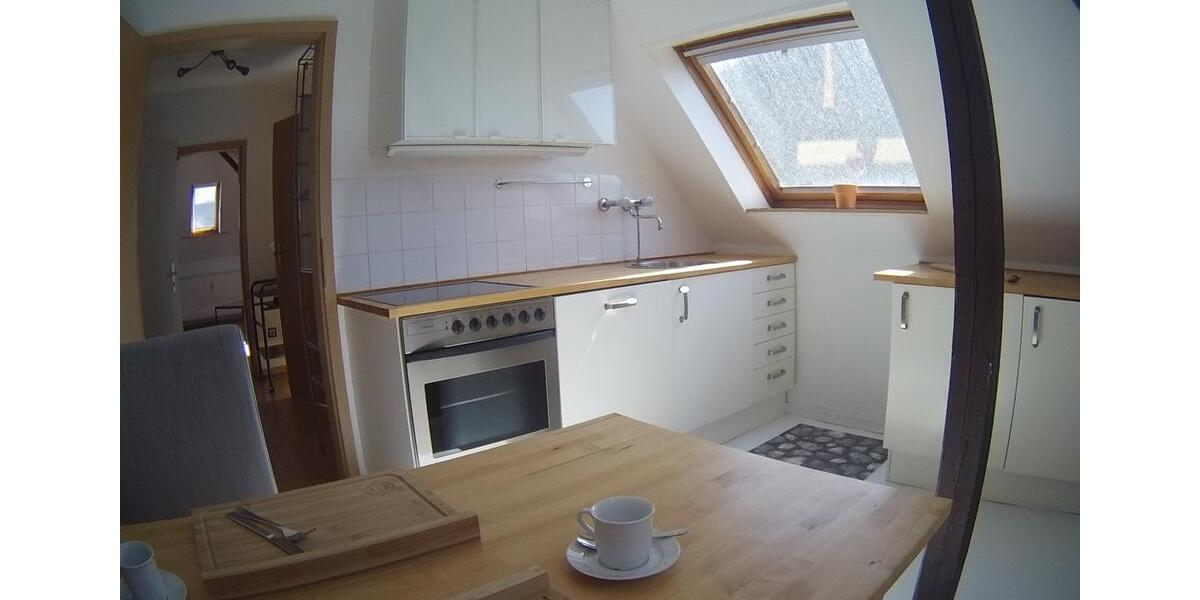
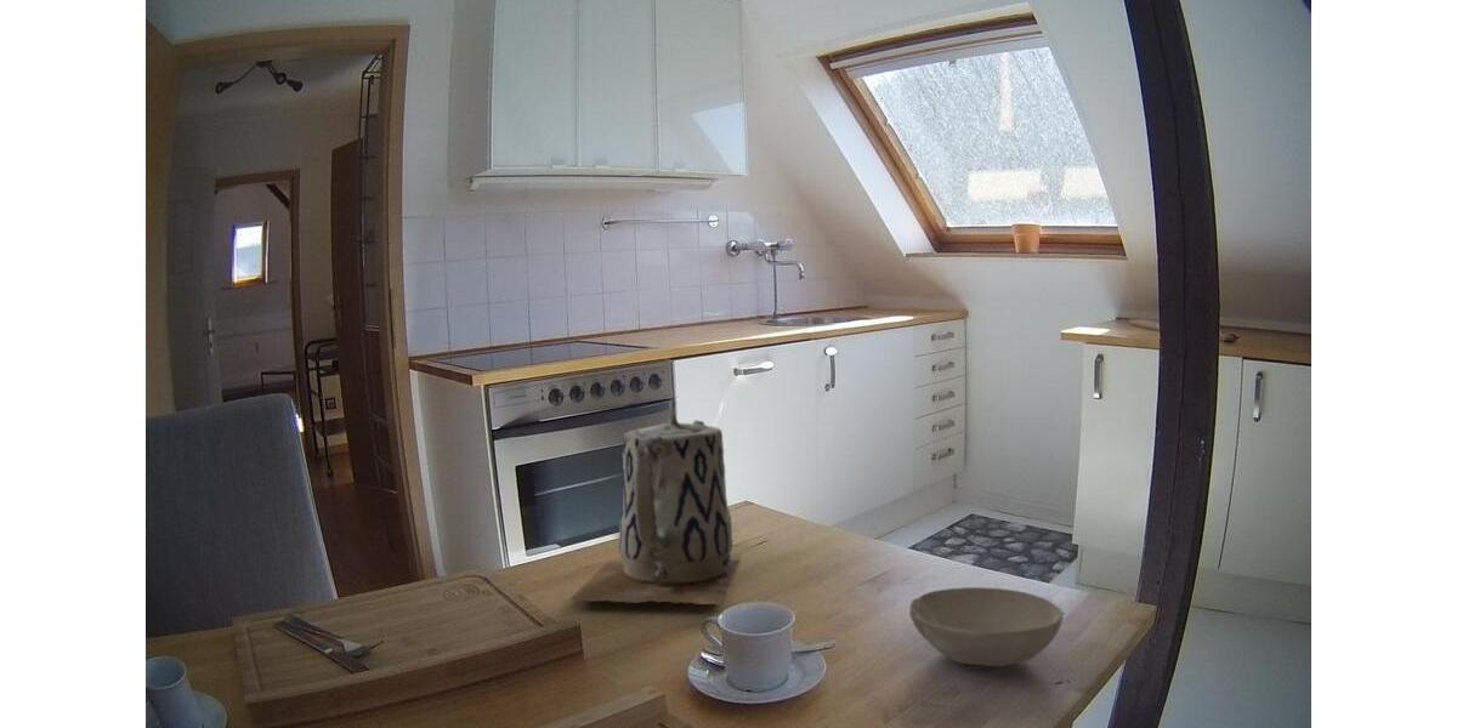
+ bowl [908,586,1065,667]
+ teapot [568,399,741,605]
